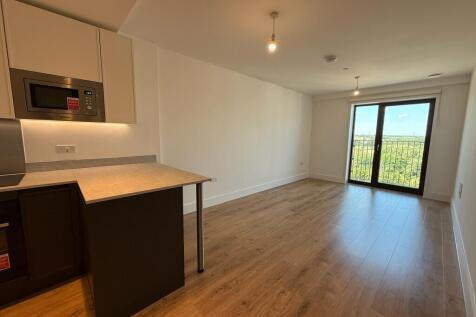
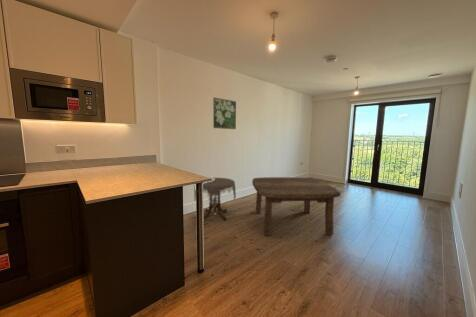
+ side table [193,177,237,221]
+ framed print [212,97,237,130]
+ coffee table [251,176,342,237]
